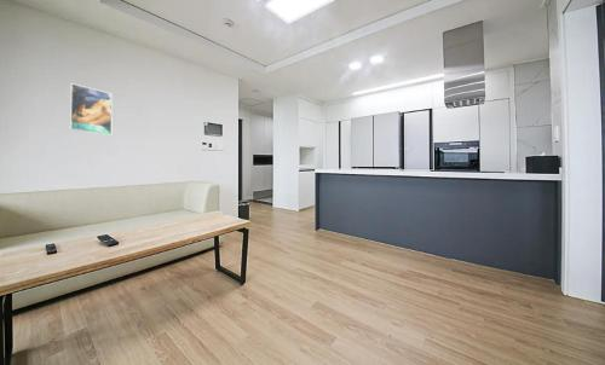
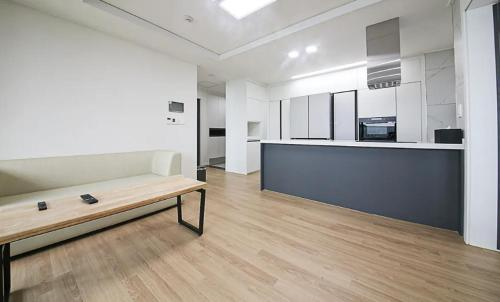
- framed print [69,82,114,137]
